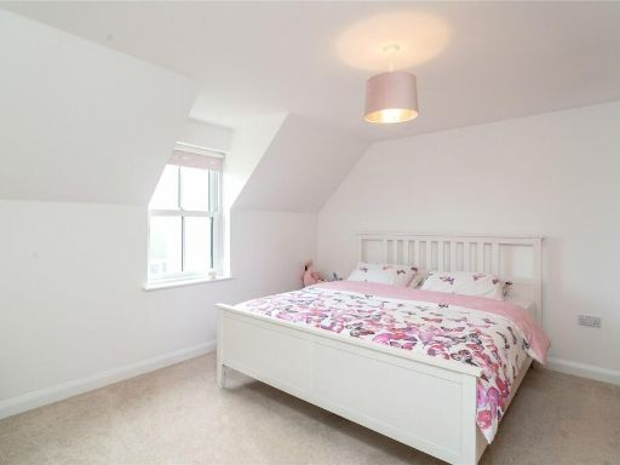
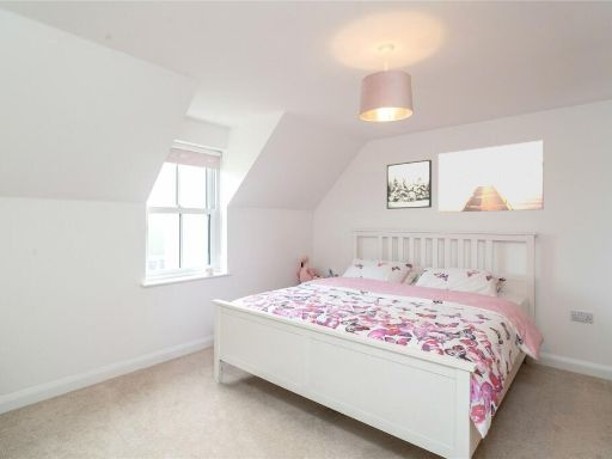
+ wall art [386,159,433,210]
+ wall art [437,140,544,214]
